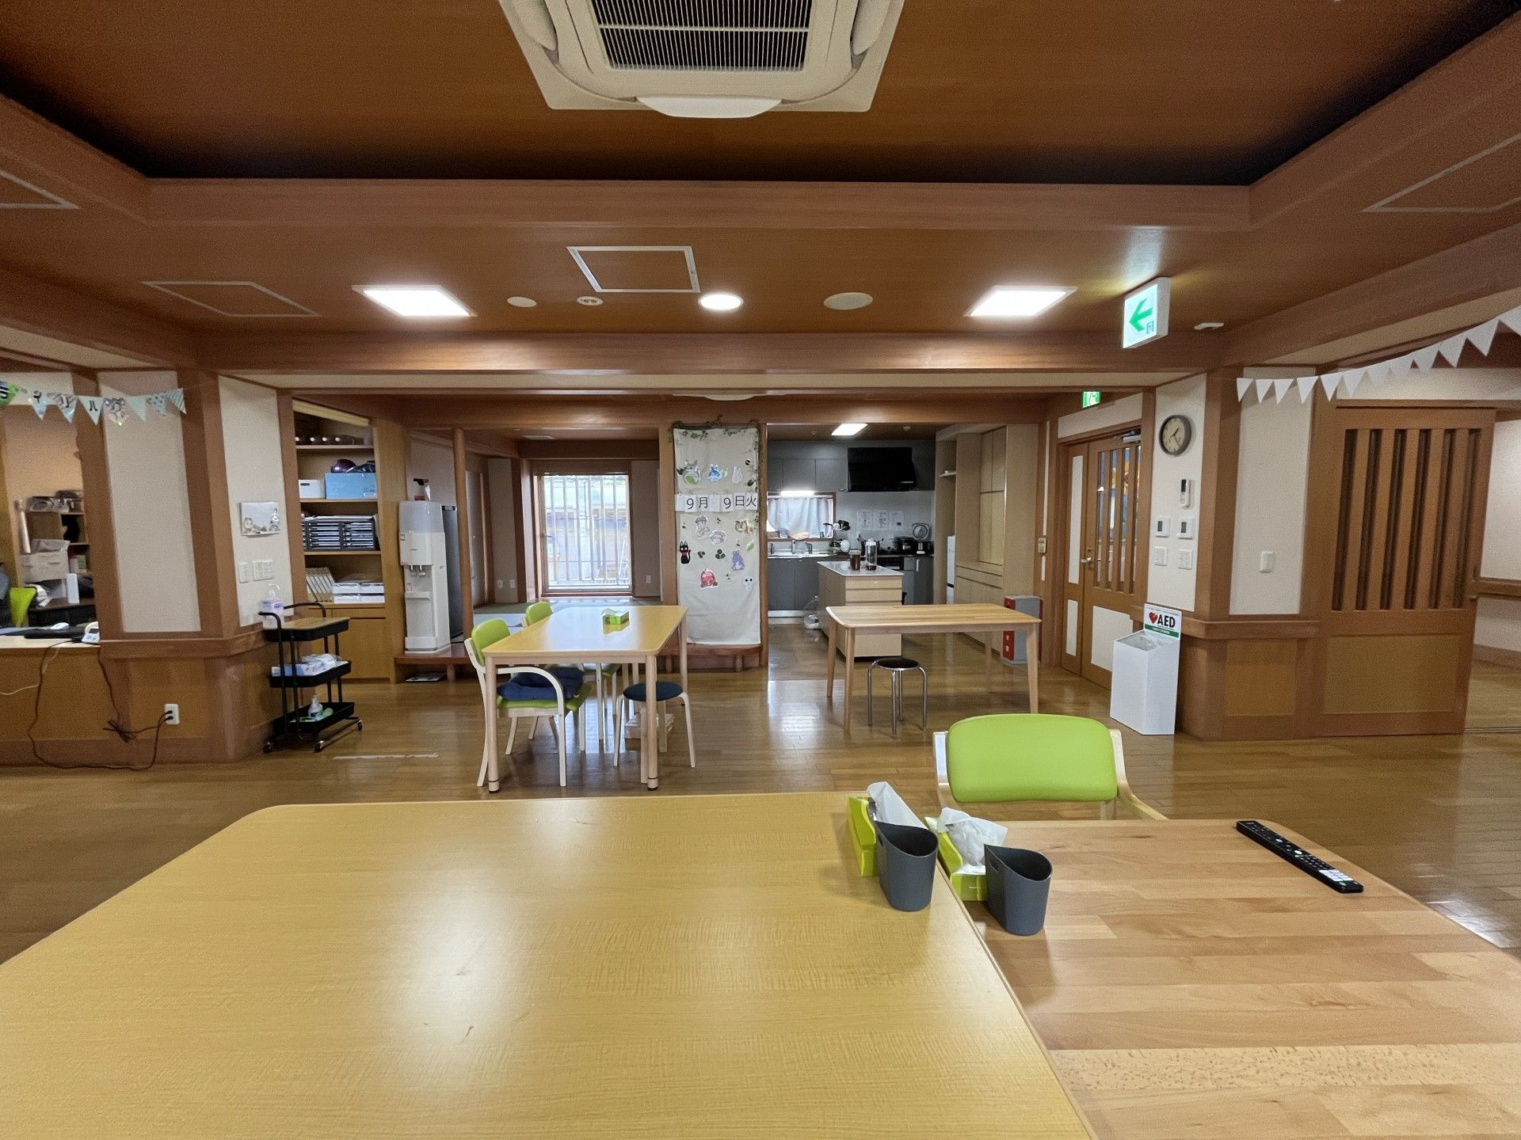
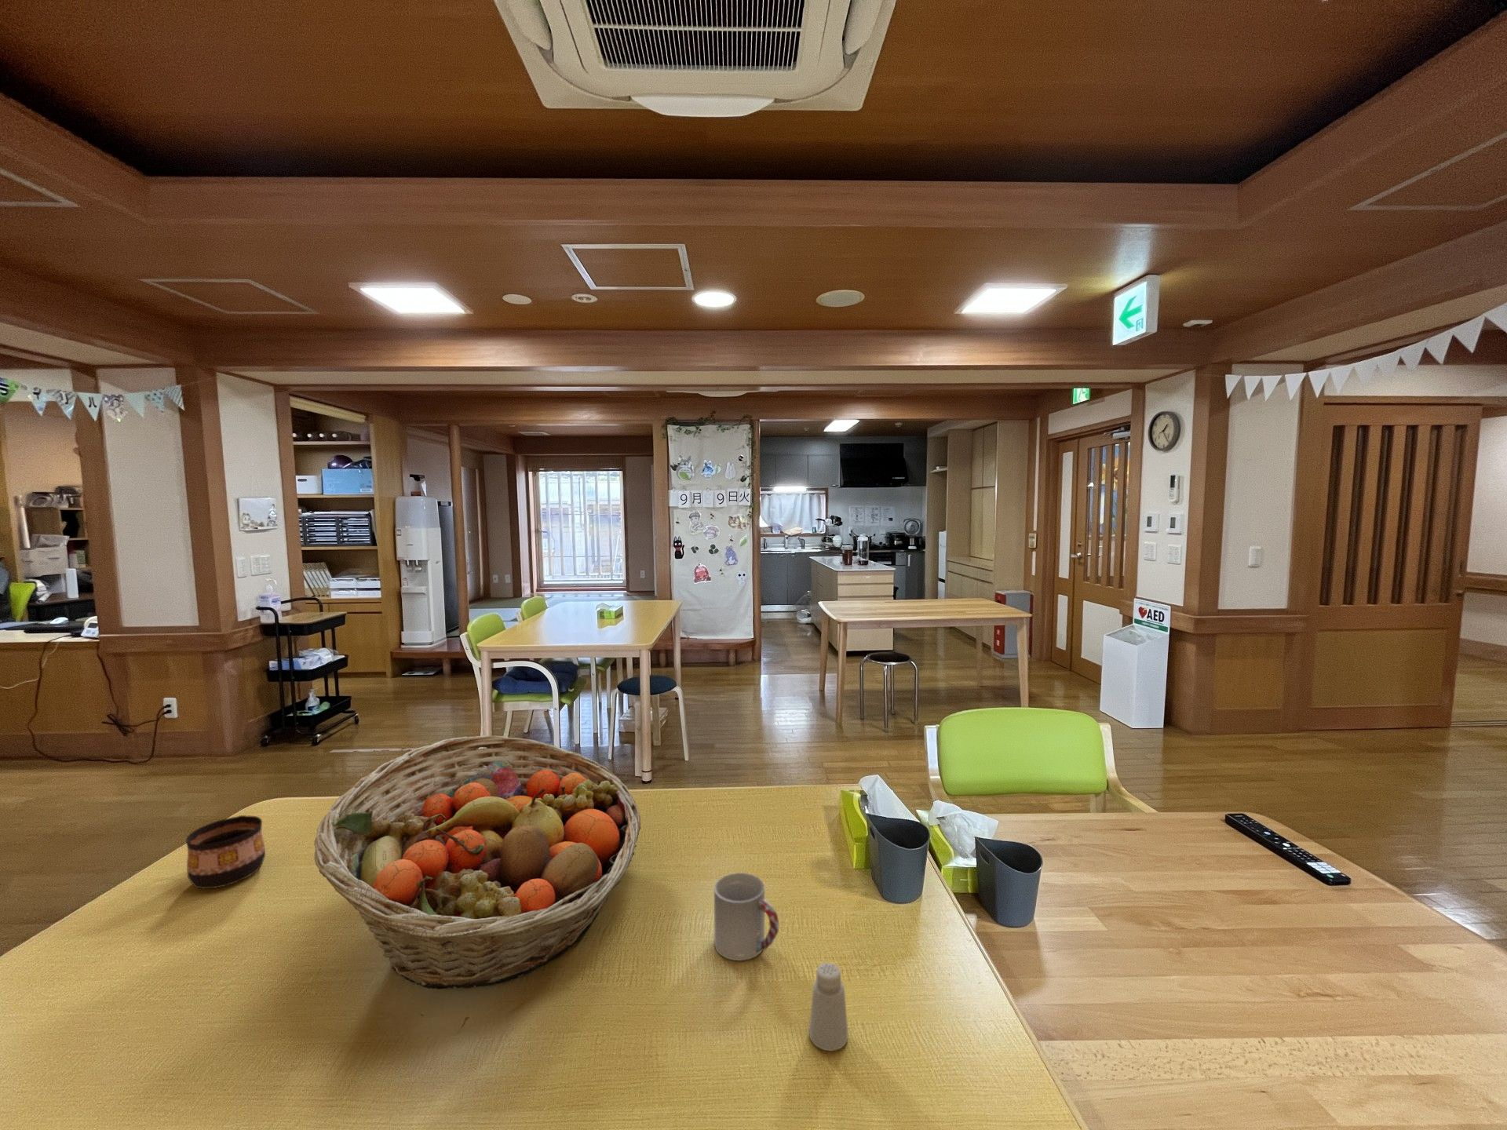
+ saltshaker [808,963,848,1052]
+ fruit basket [313,735,641,990]
+ cup [185,814,266,889]
+ cup [713,871,780,961]
